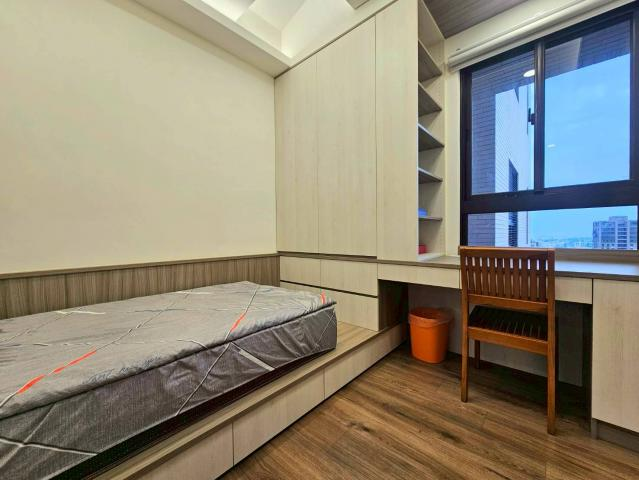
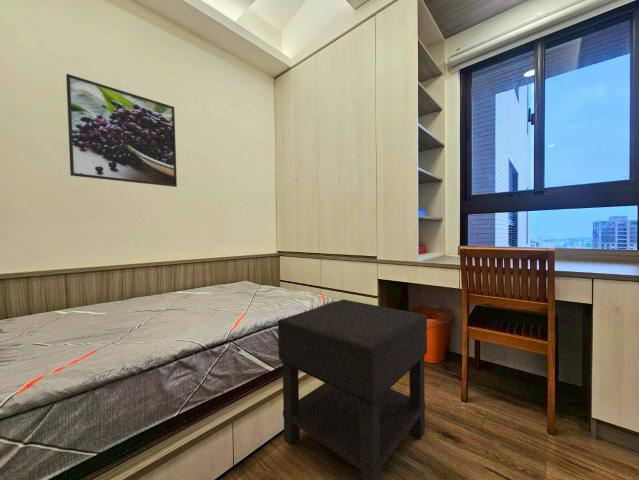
+ nightstand [277,298,428,480]
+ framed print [65,73,178,188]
